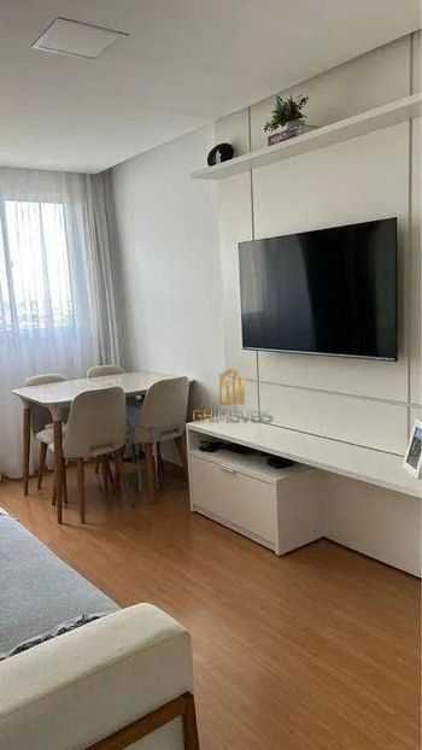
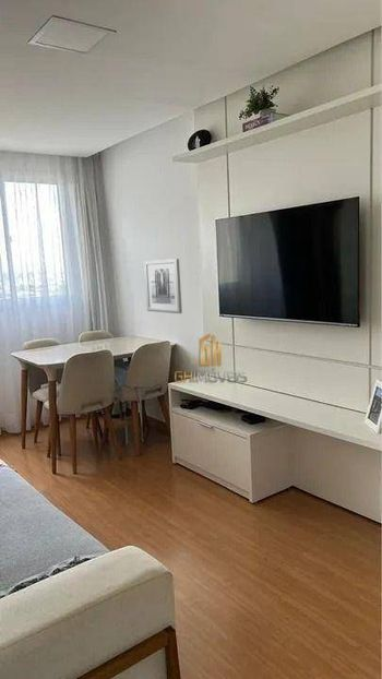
+ wall art [143,258,183,314]
